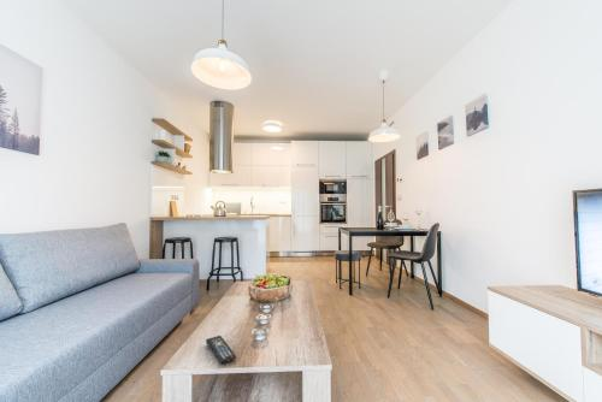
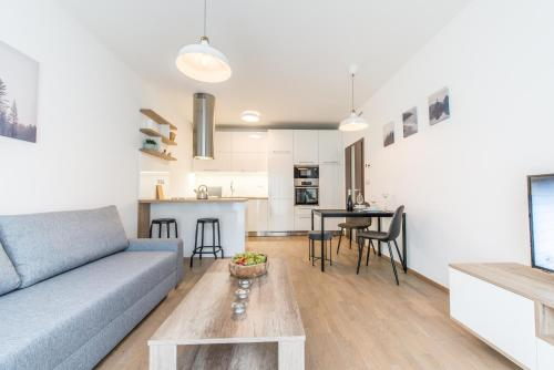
- remote control [205,335,237,365]
